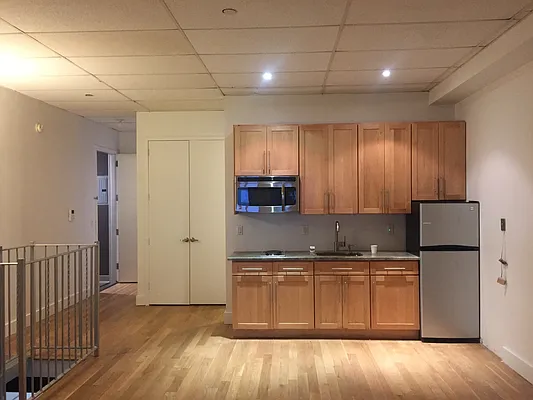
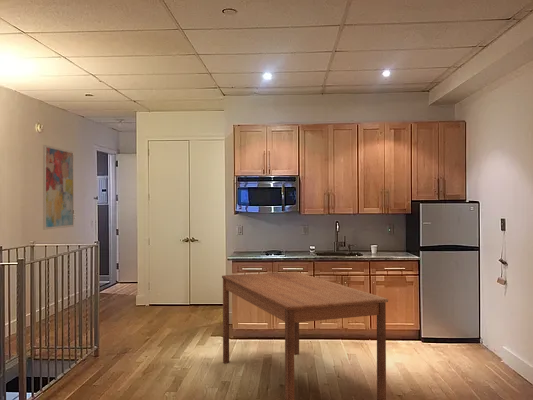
+ dining table [221,271,389,400]
+ wall art [42,144,75,231]
